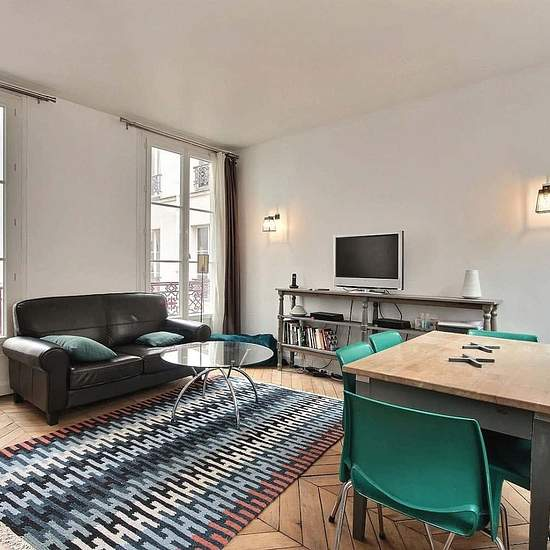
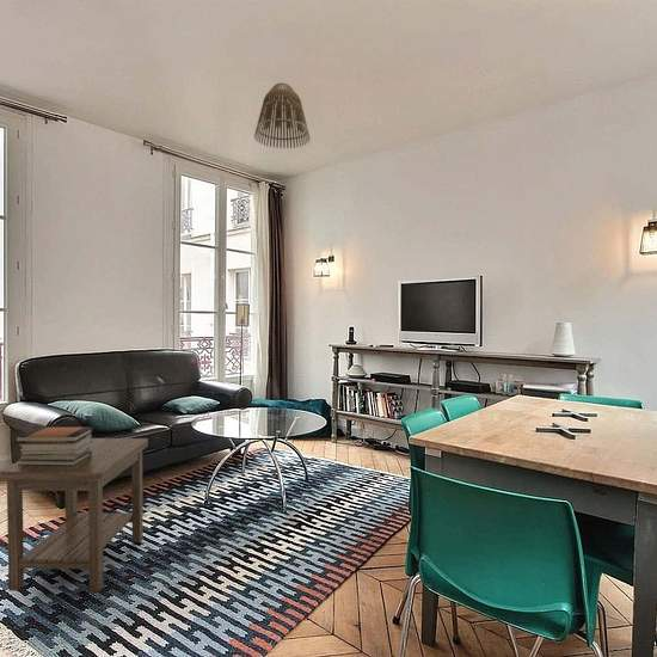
+ lamp shade [253,81,312,149]
+ book stack [13,426,94,466]
+ side table [0,437,149,592]
